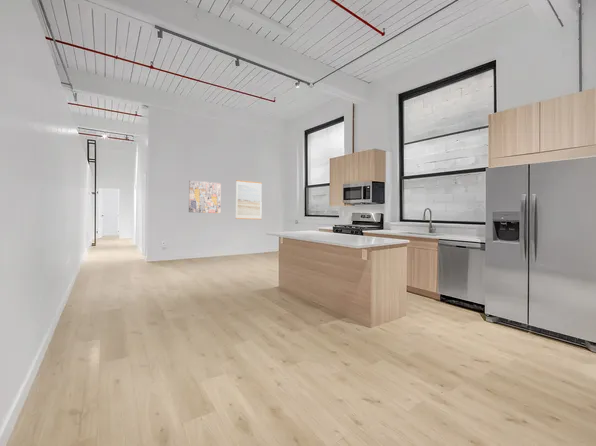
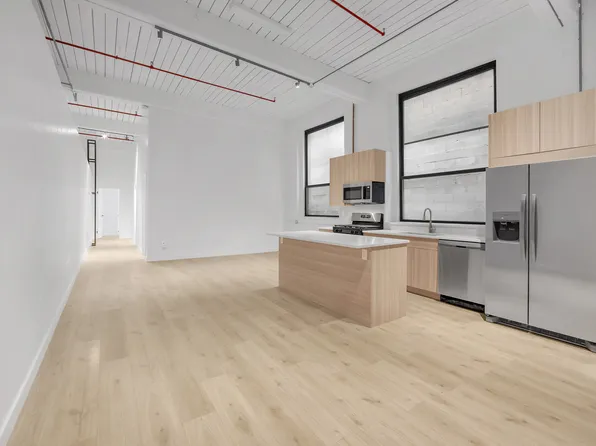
- wall art [235,179,263,220]
- wall art [188,179,222,214]
